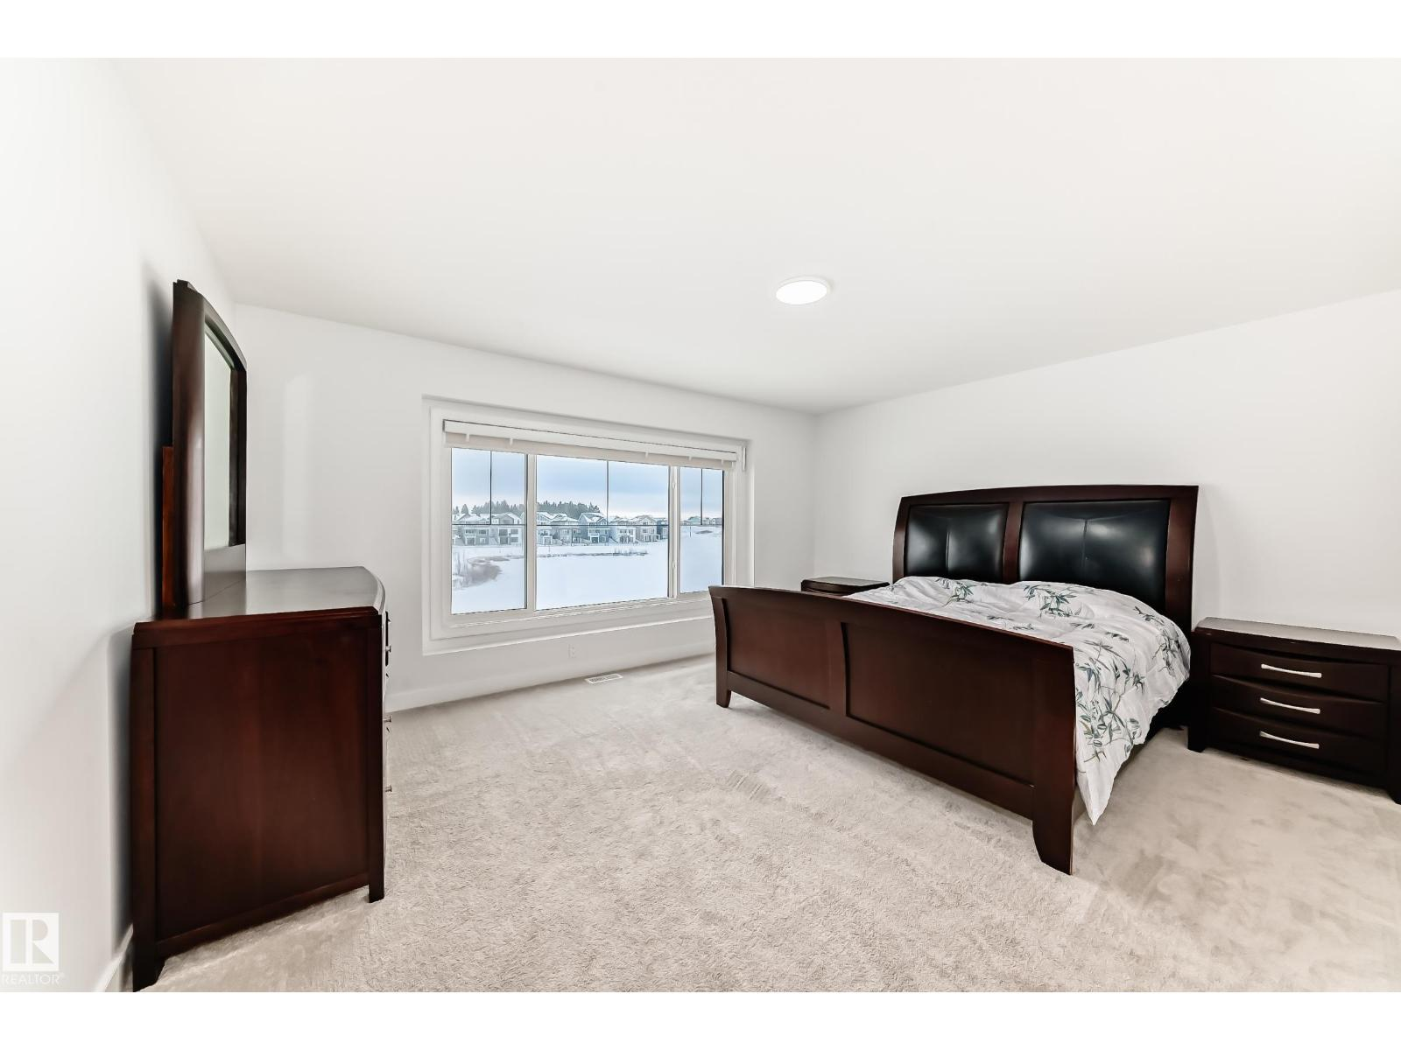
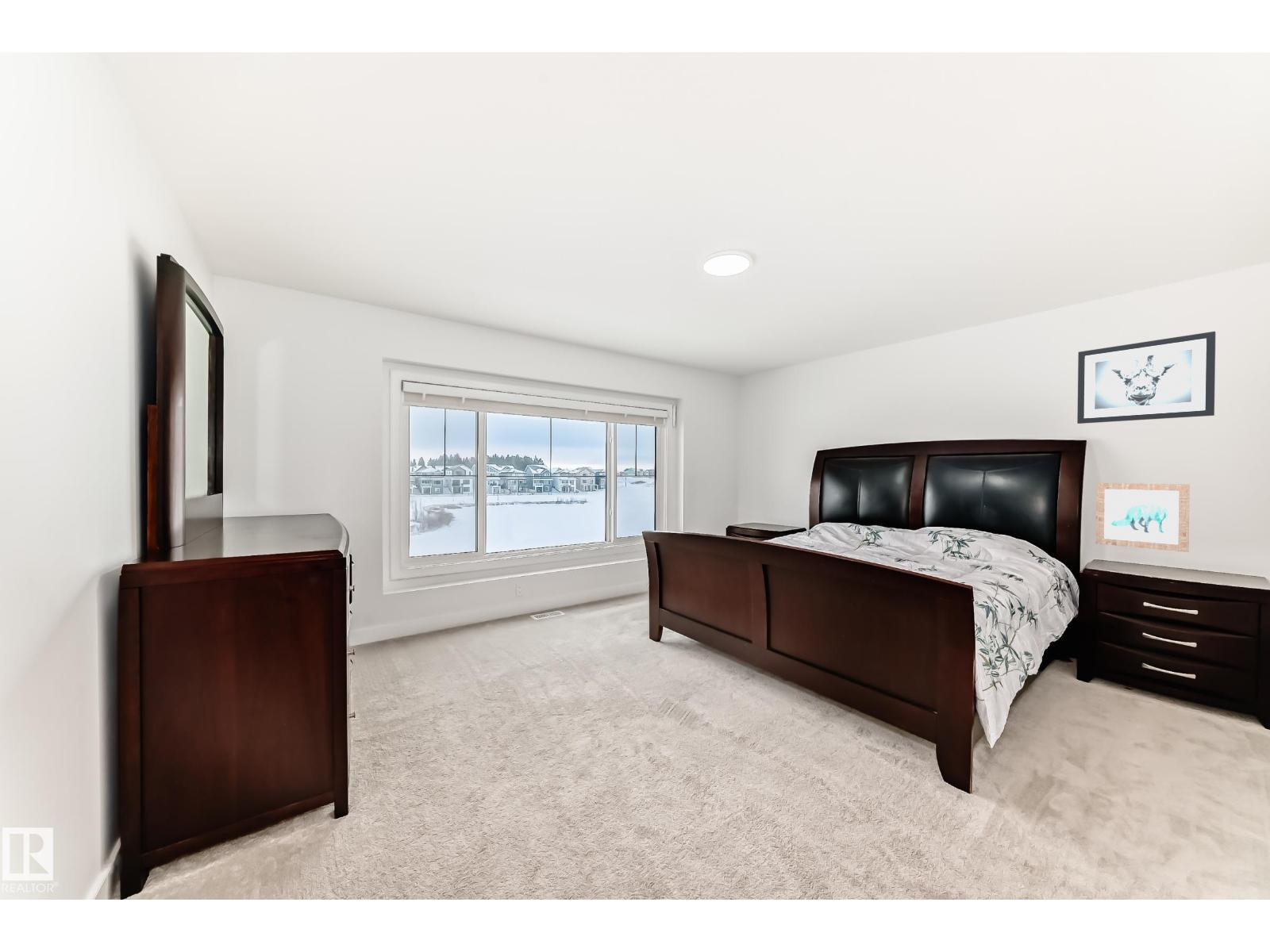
+ wall art [1095,482,1191,553]
+ wall art [1076,331,1216,424]
